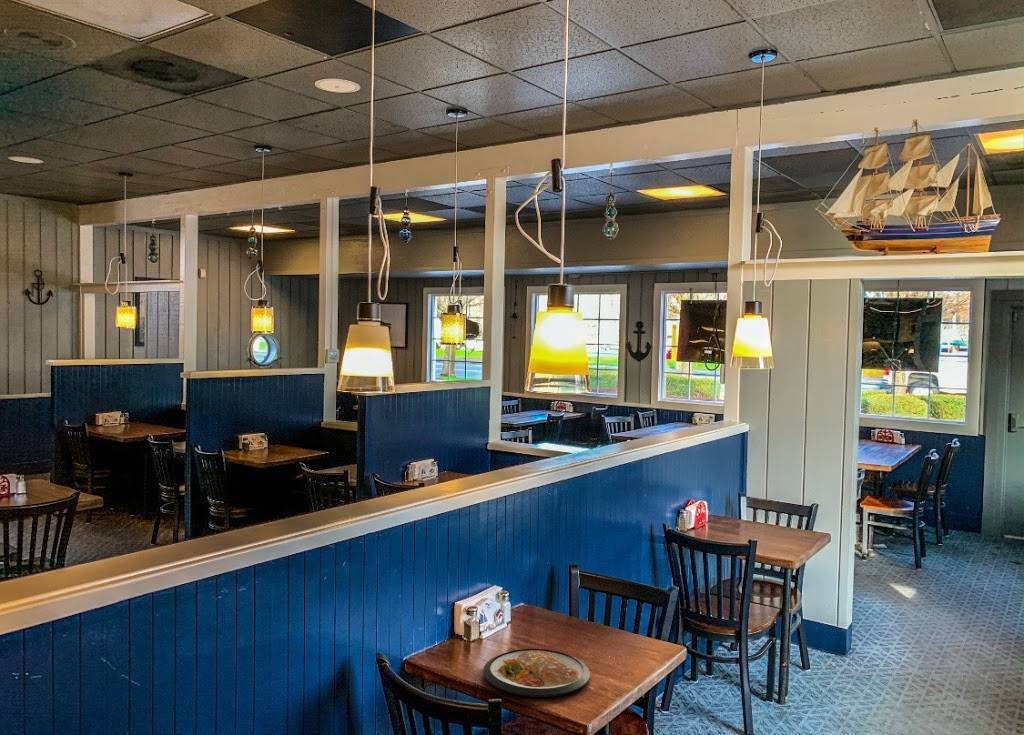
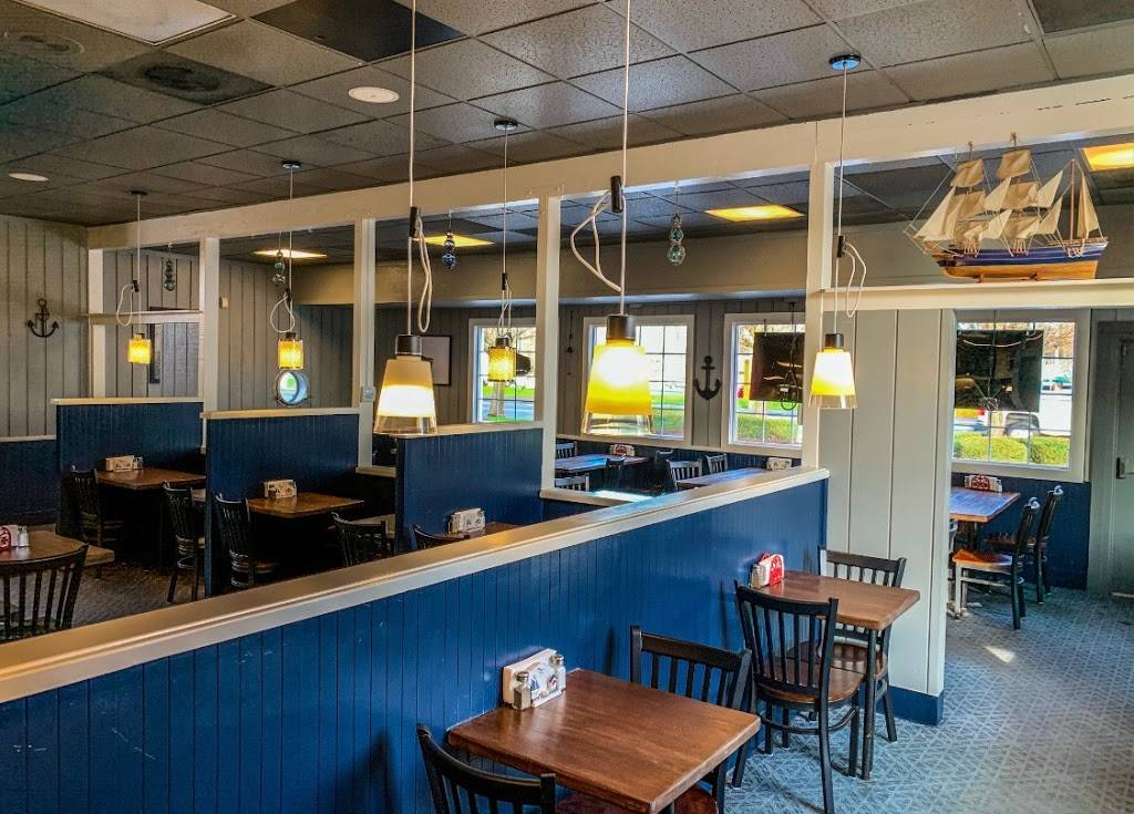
- dish [482,648,591,698]
